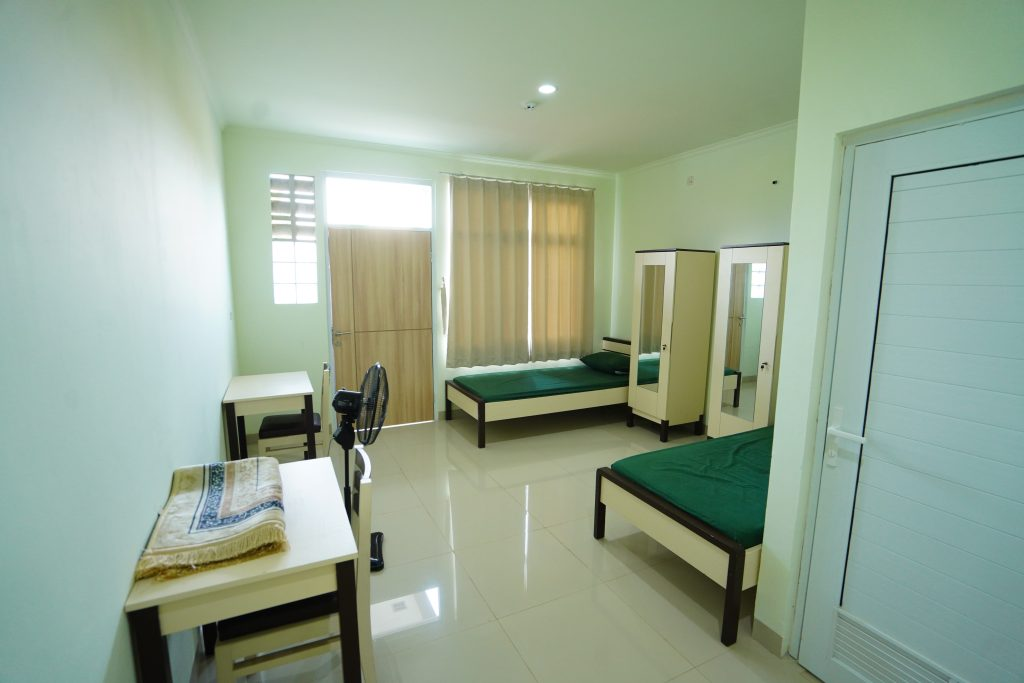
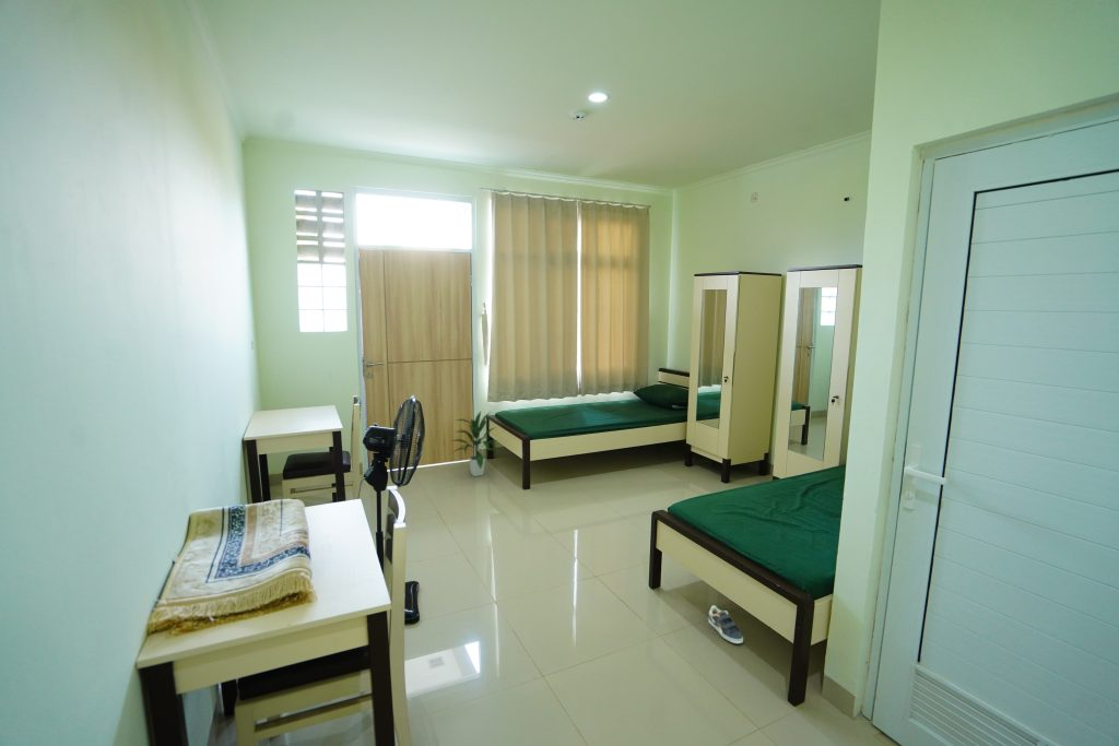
+ indoor plant [451,410,499,477]
+ sneaker [707,604,744,644]
